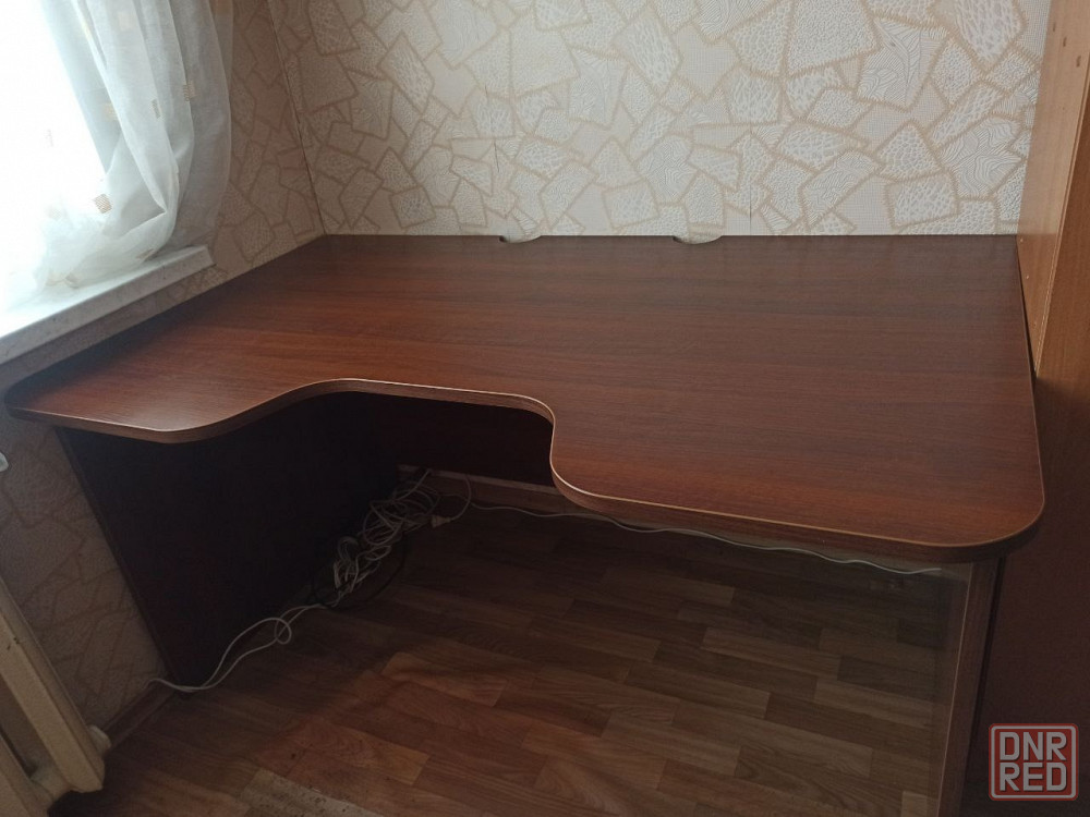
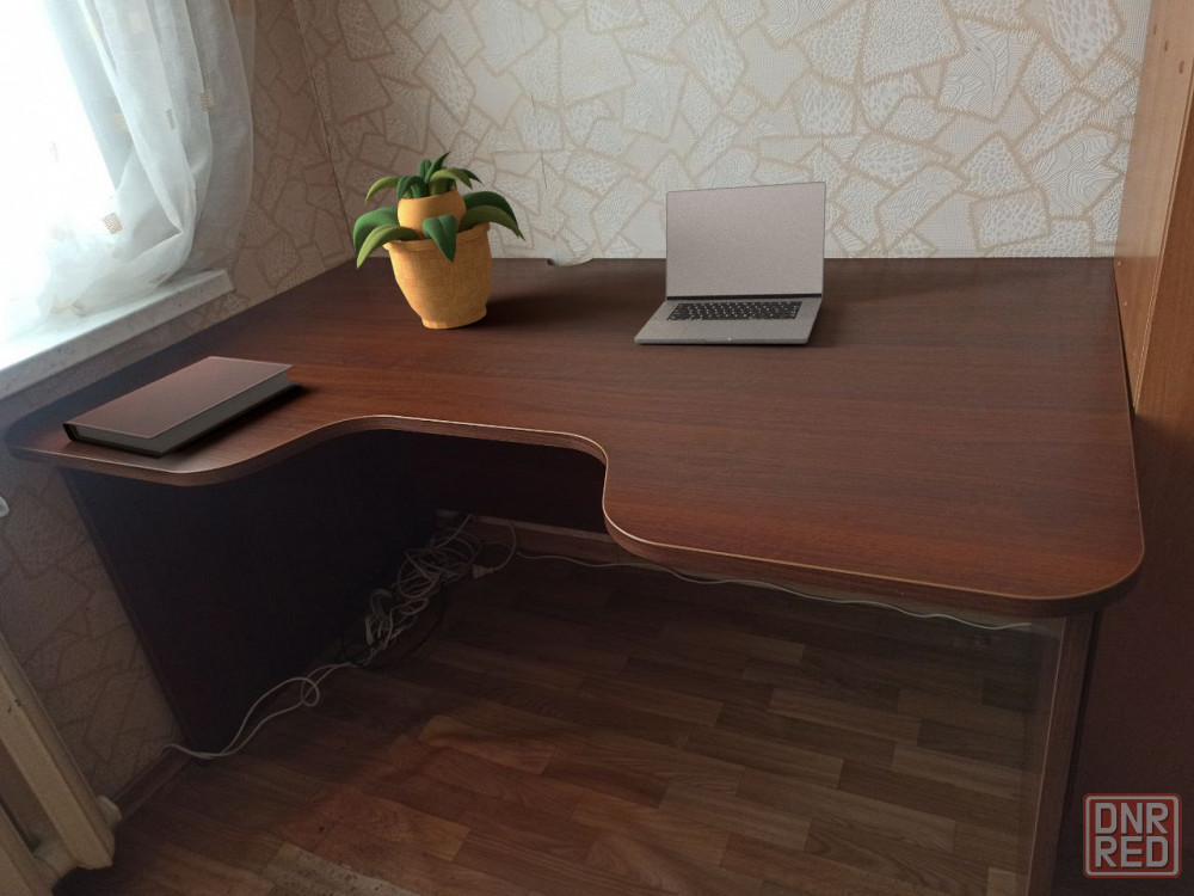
+ potted plant [352,151,528,330]
+ notebook [61,355,302,461]
+ laptop [634,180,827,345]
